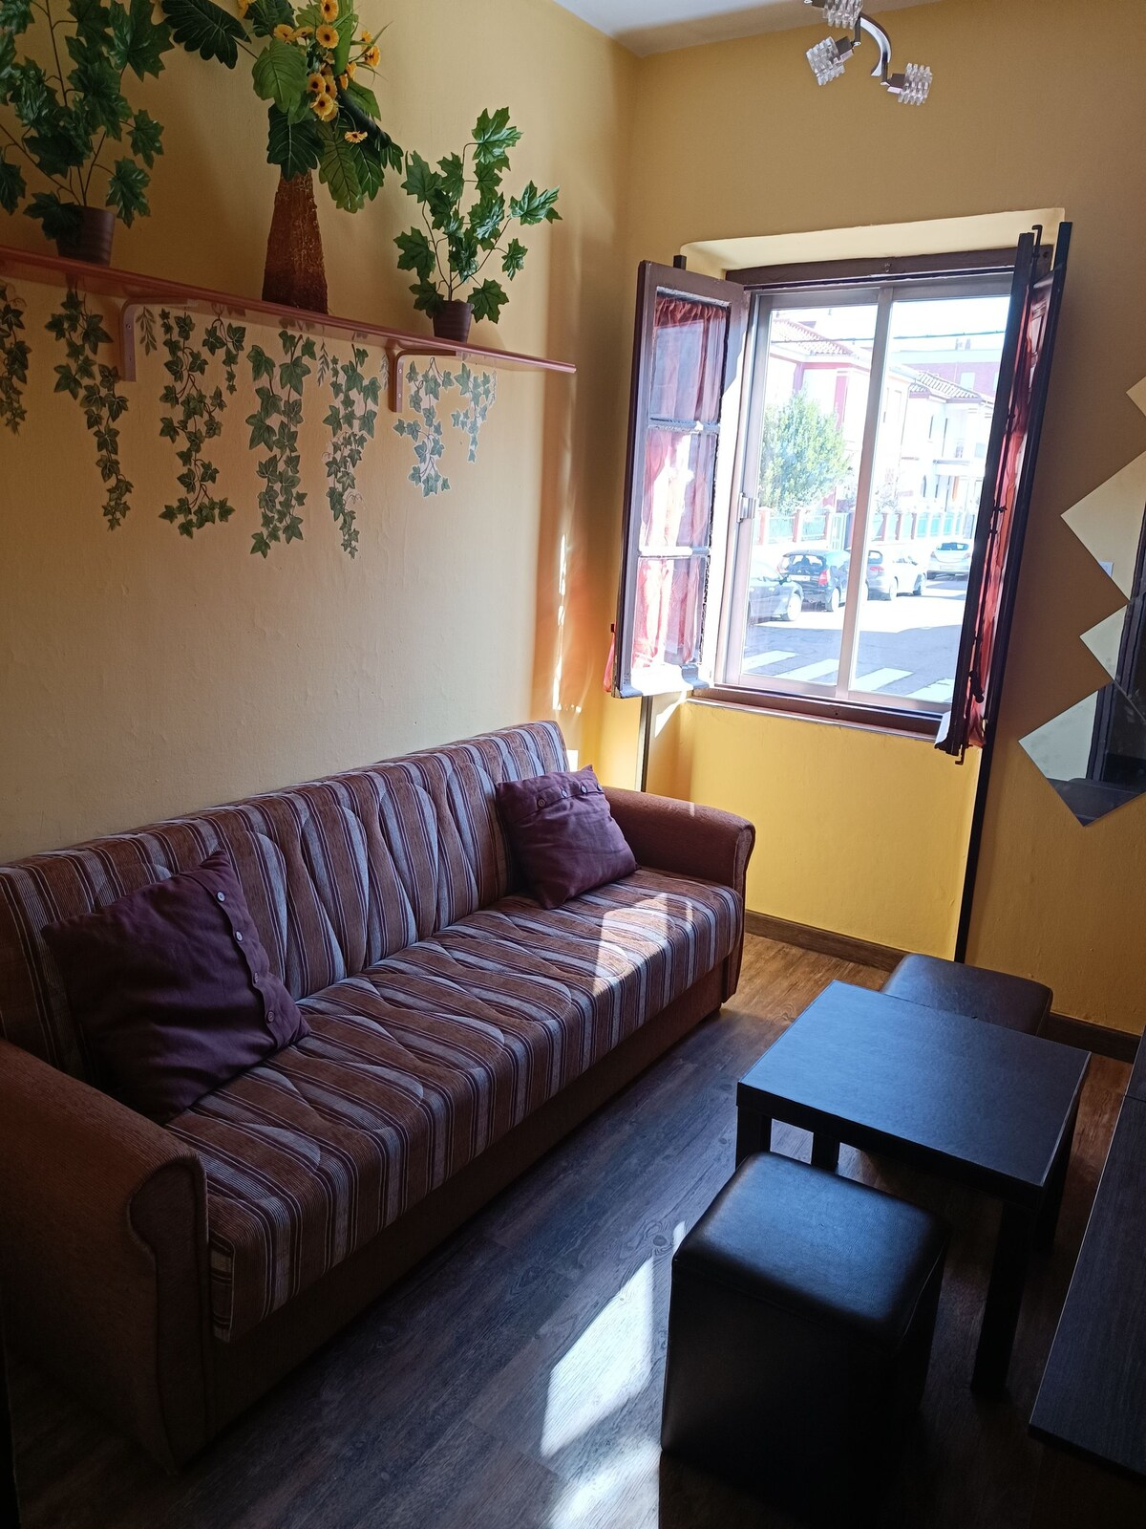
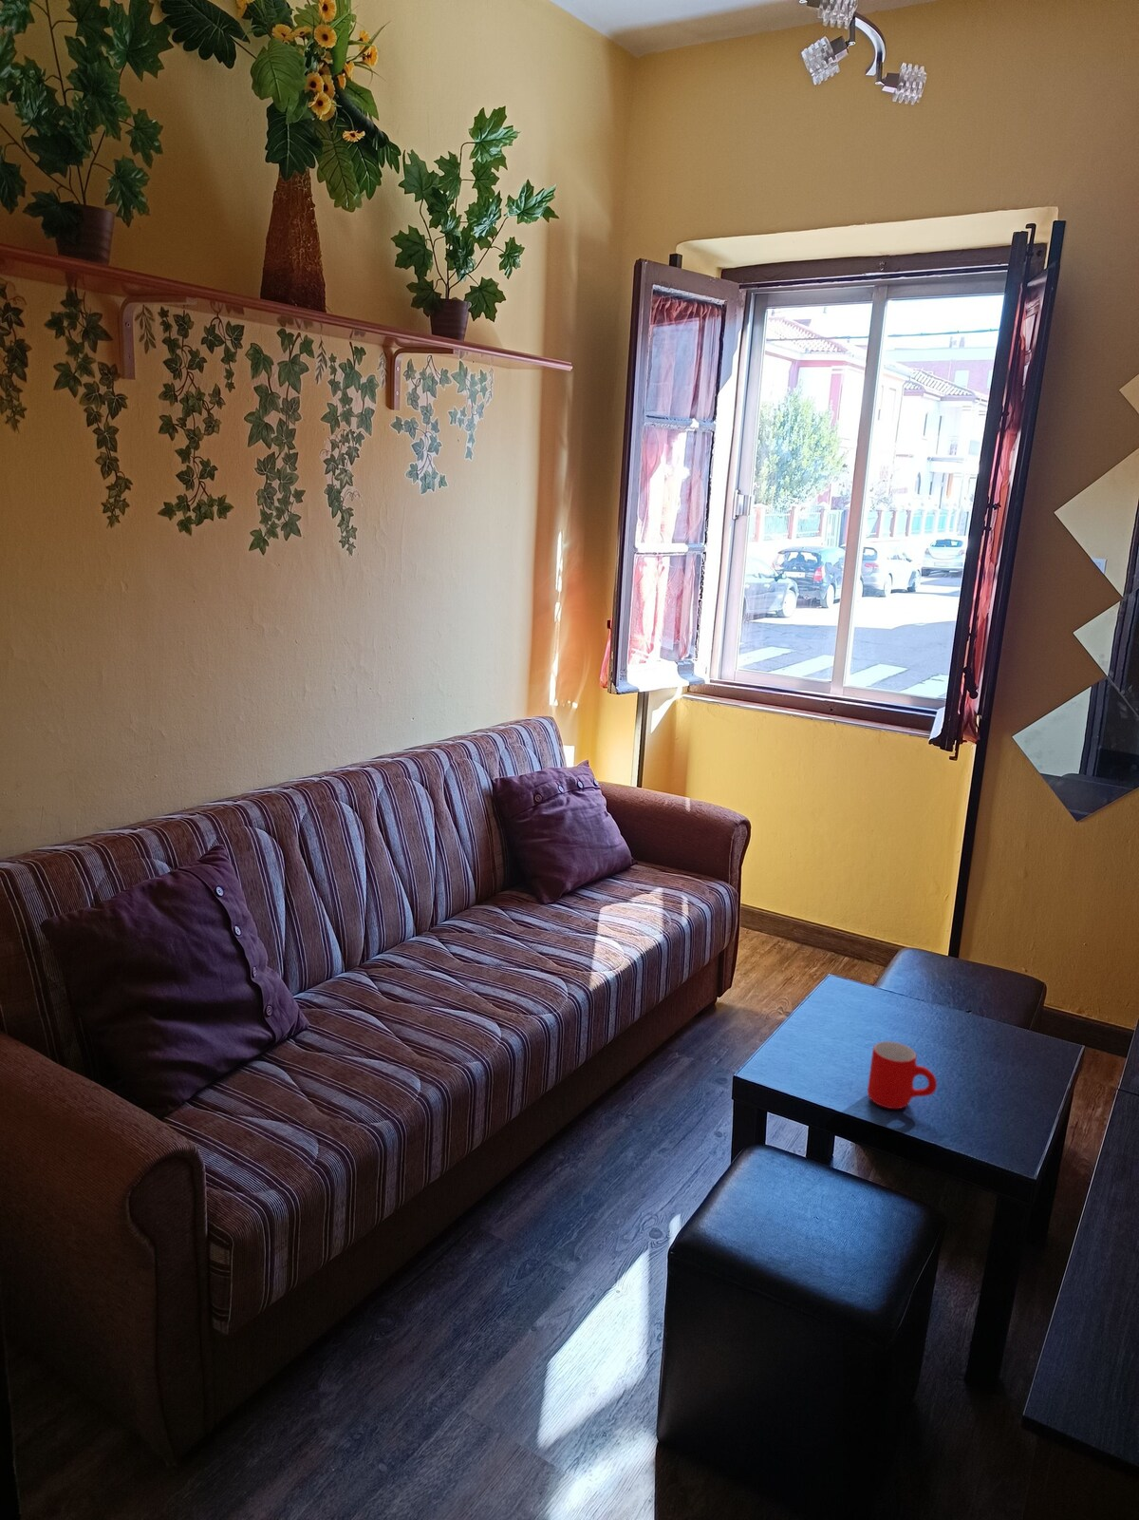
+ mug [866,1040,938,1109]
